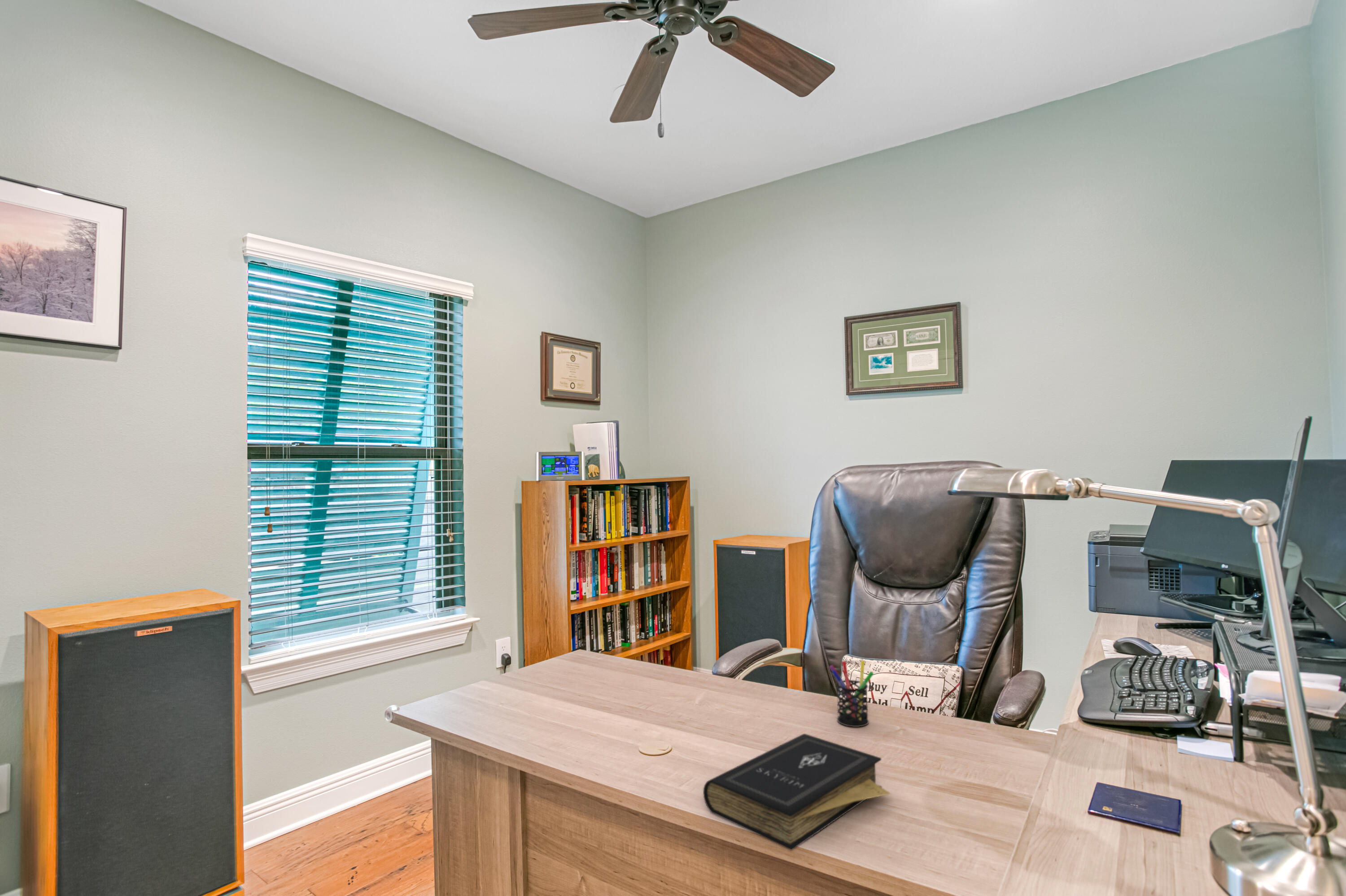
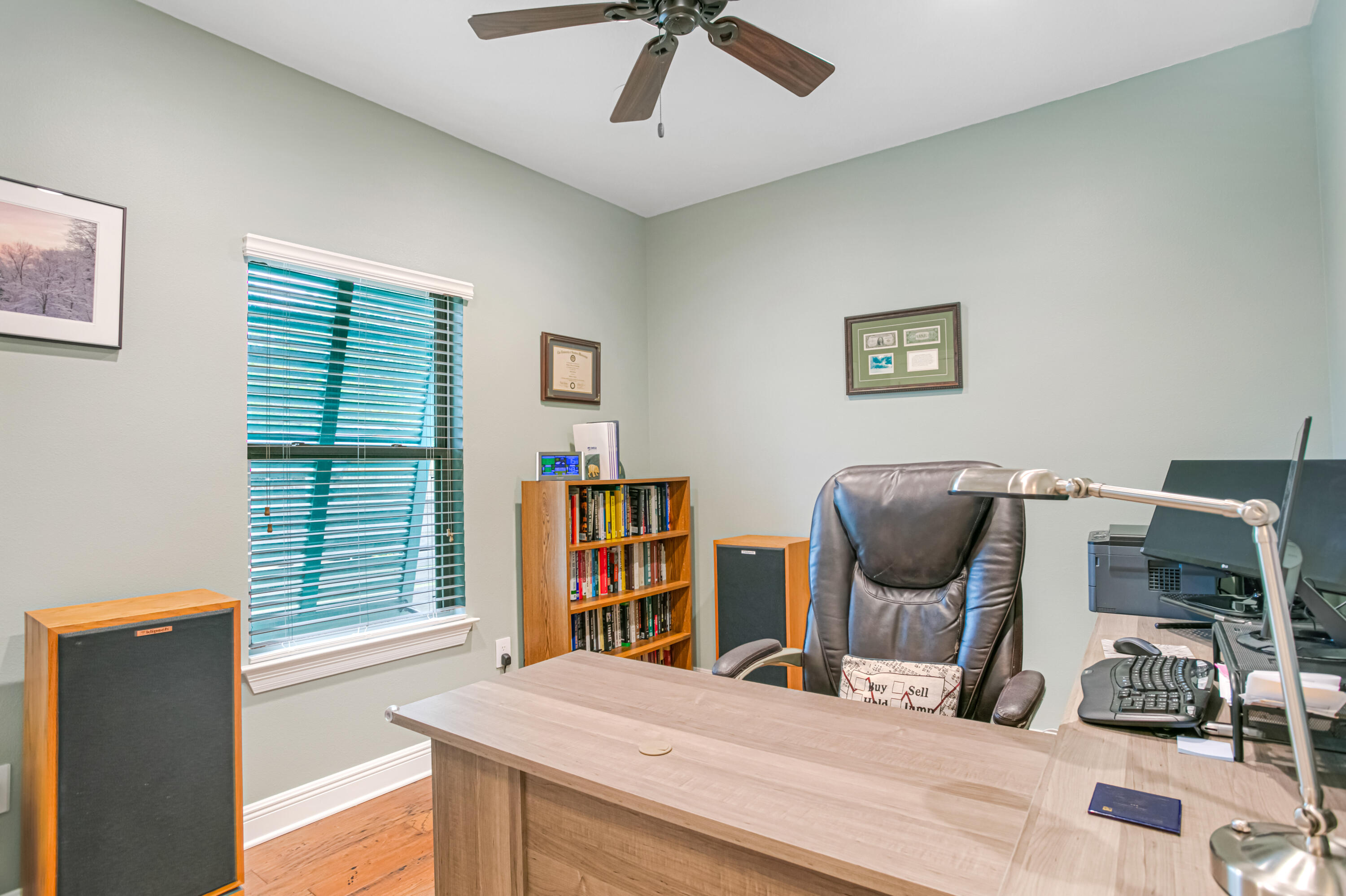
- book [703,733,892,851]
- pen holder [829,660,874,727]
